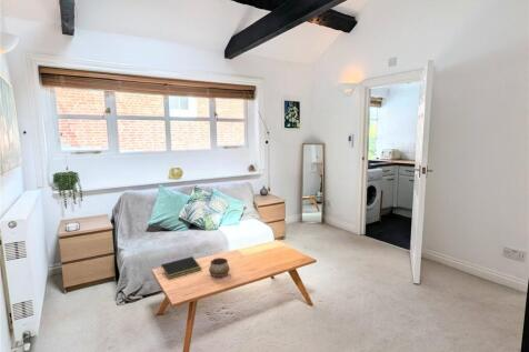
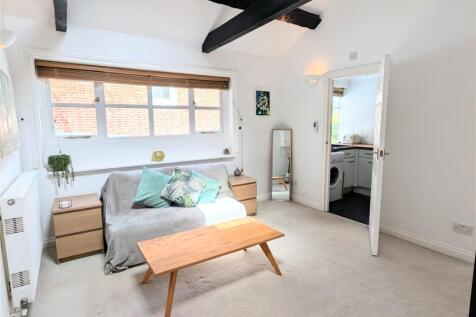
- notepad [160,255,202,280]
- decorative bowl [208,257,231,279]
